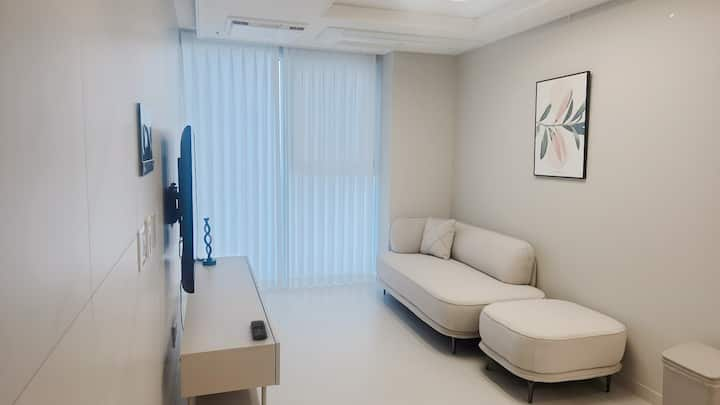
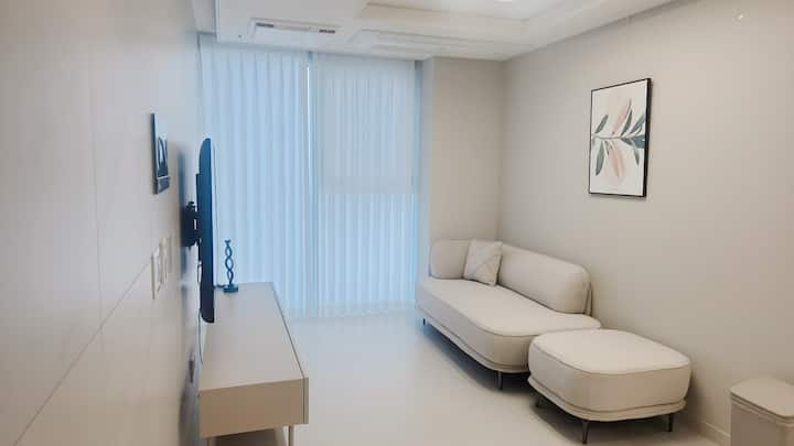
- remote control [250,319,268,341]
